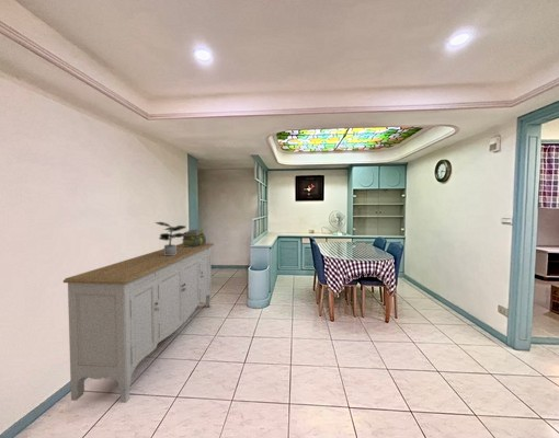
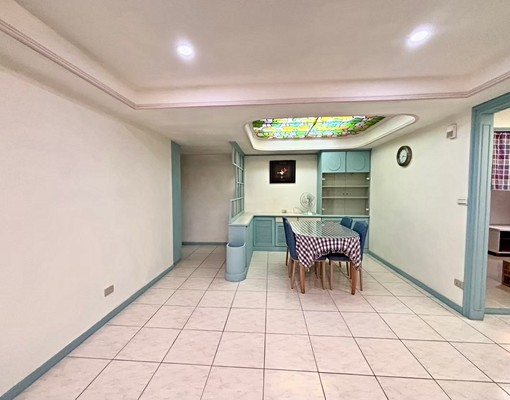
- potted plant [153,221,187,255]
- stack of books [181,228,207,247]
- sideboard [62,242,215,404]
